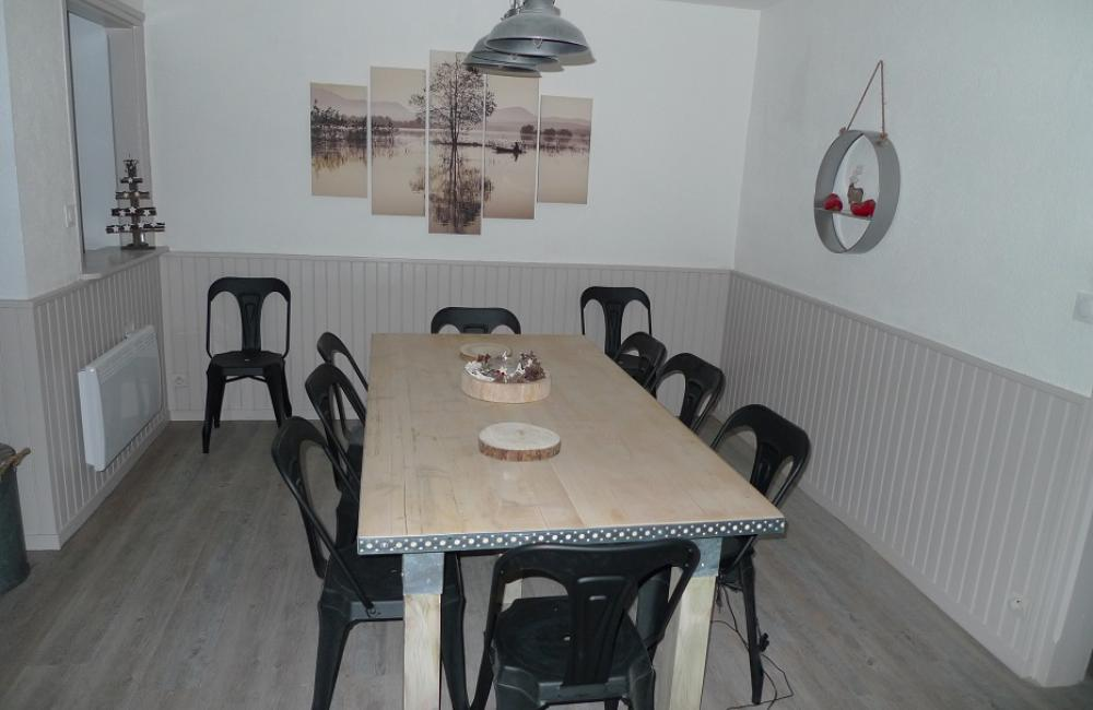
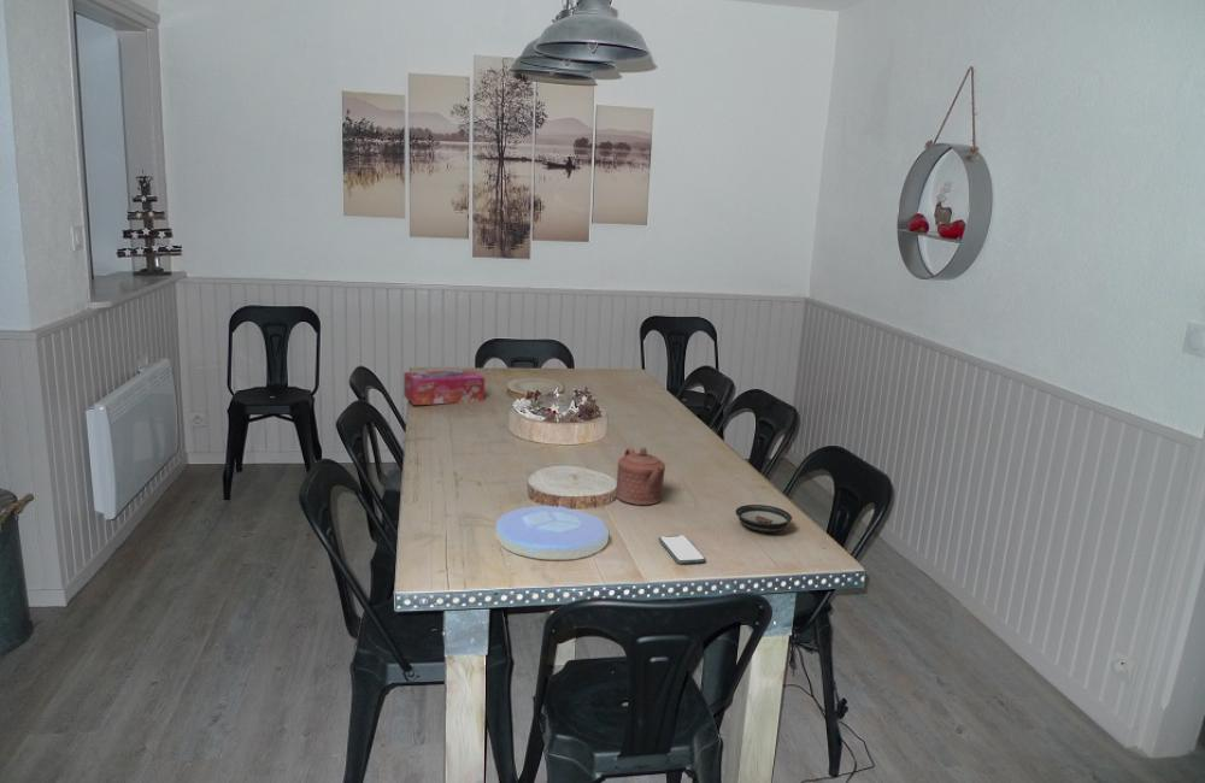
+ plate [494,505,610,561]
+ teapot [615,446,666,506]
+ saucer [734,504,793,532]
+ smartphone [658,535,707,565]
+ tissue box [402,369,486,406]
